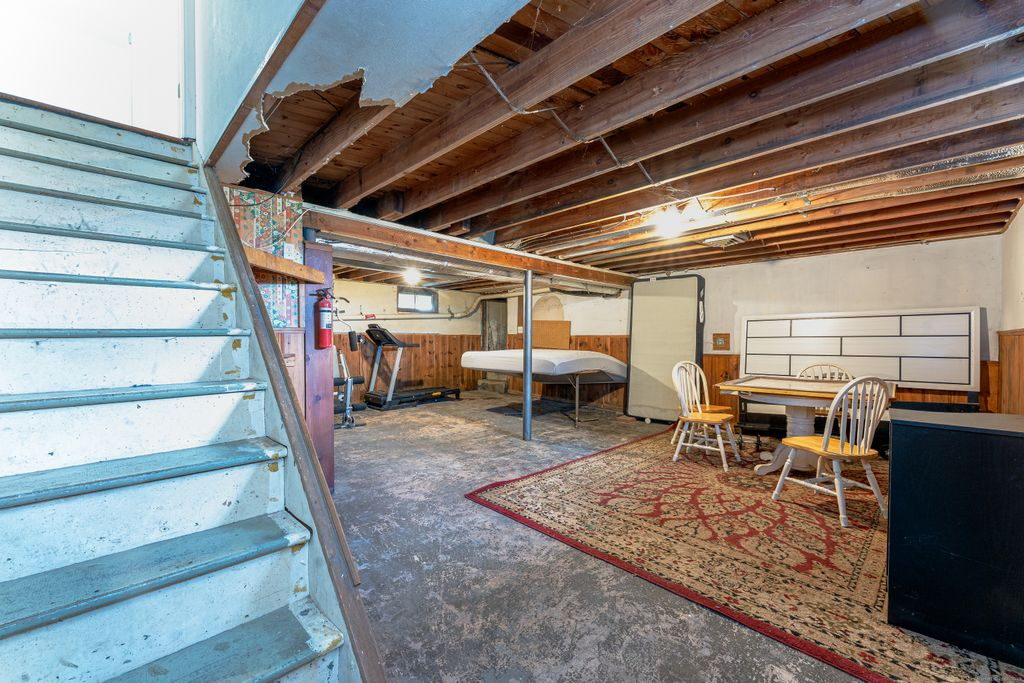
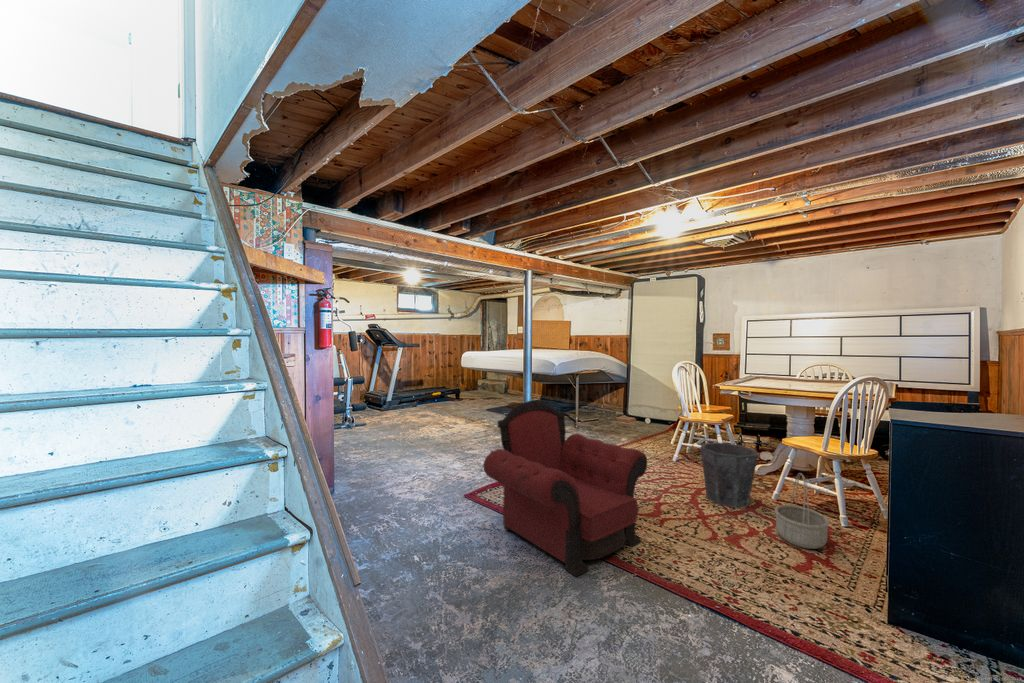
+ waste bin [699,441,758,509]
+ basket [774,472,830,550]
+ armchair [482,400,649,578]
